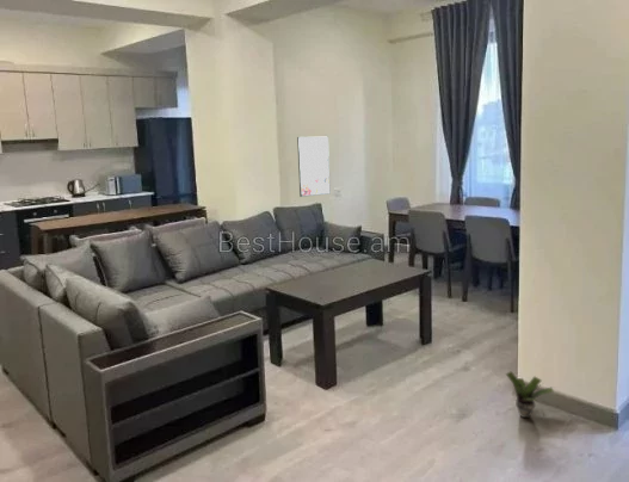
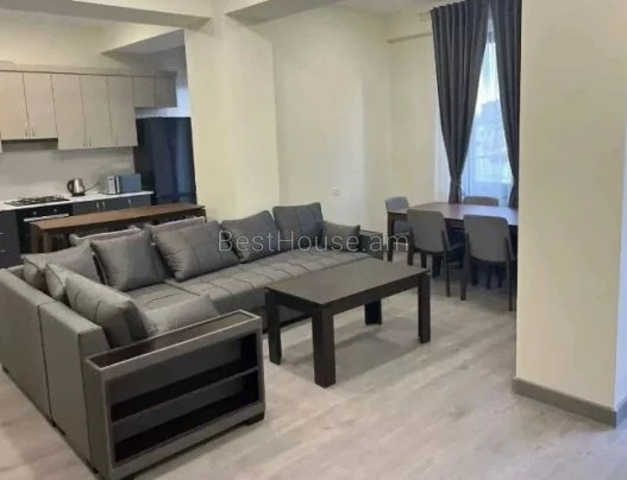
- potted plant [505,370,555,419]
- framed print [296,136,332,198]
